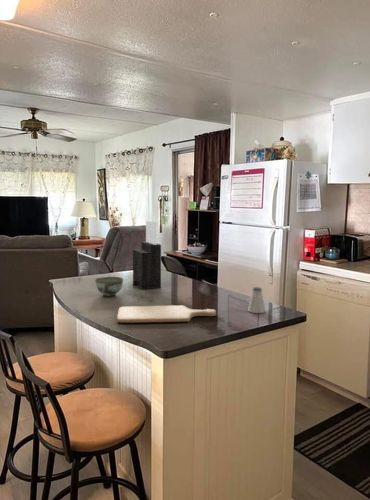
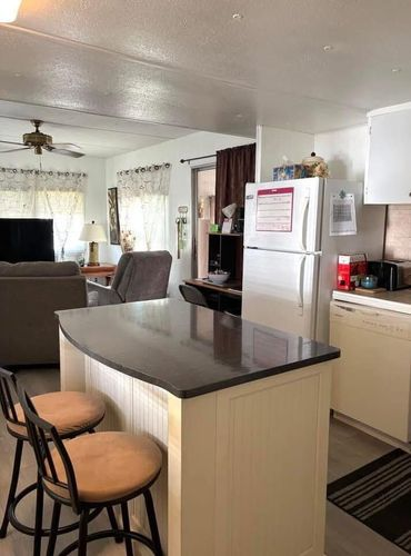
- chopping board [116,305,217,324]
- bowl [94,276,124,298]
- saltshaker [247,286,266,314]
- knife block [132,220,162,290]
